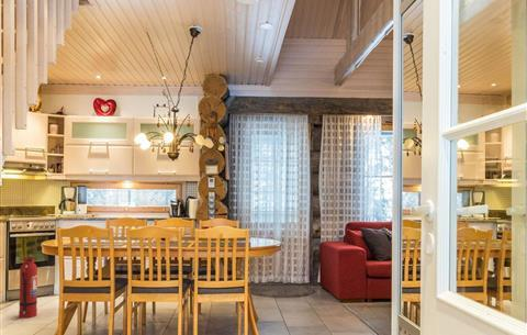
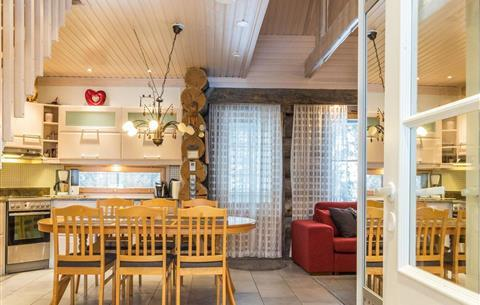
- fire extinguisher [18,256,38,320]
